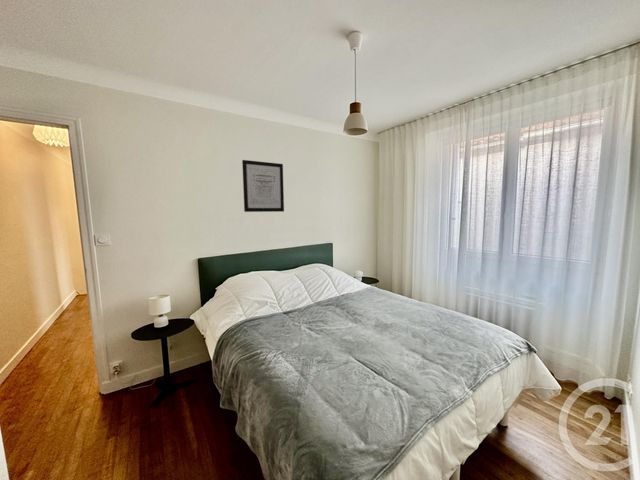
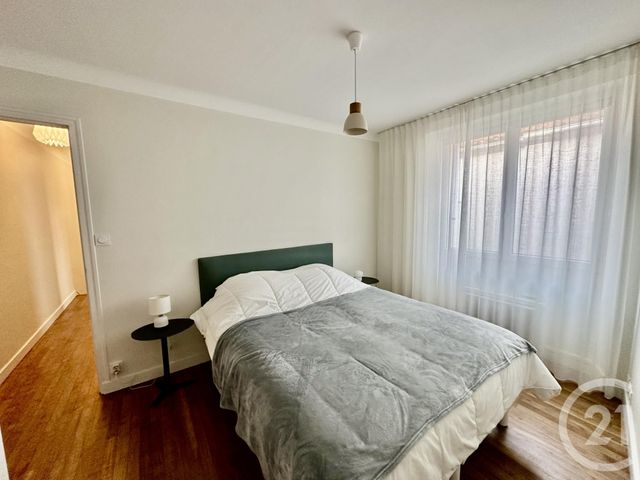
- wall art [241,159,285,213]
